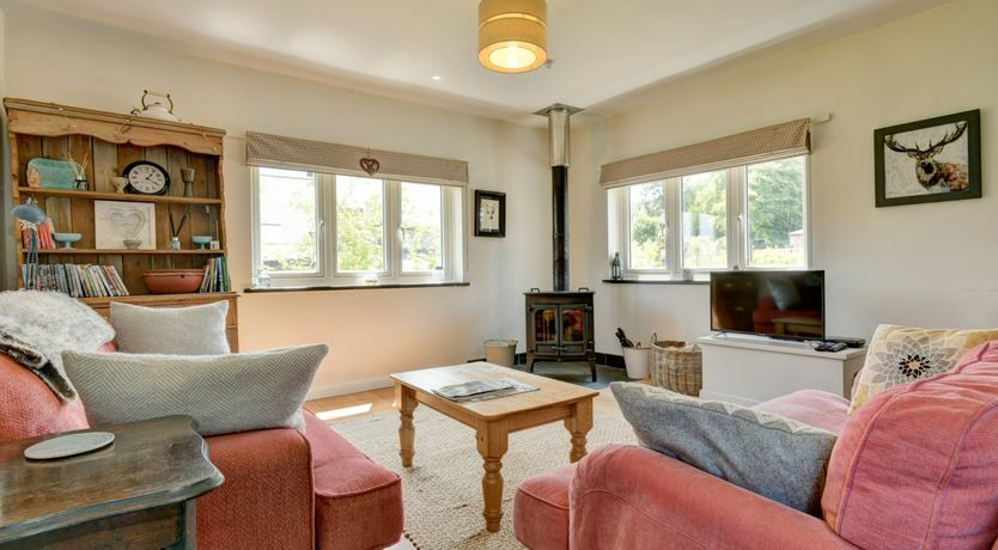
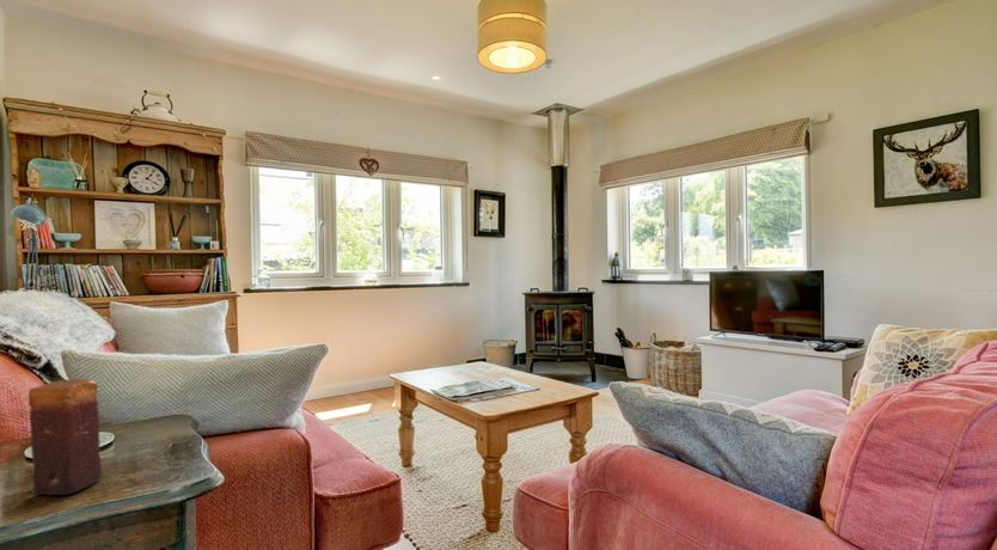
+ candle [27,378,103,496]
